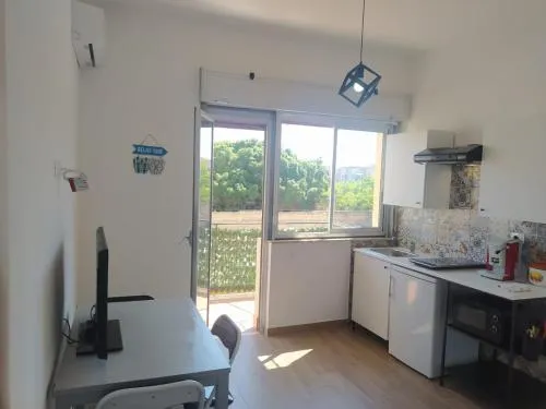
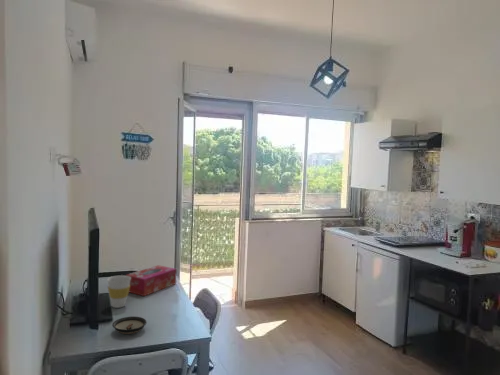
+ tissue box [125,264,177,297]
+ cup [106,274,131,309]
+ saucer [111,316,148,335]
